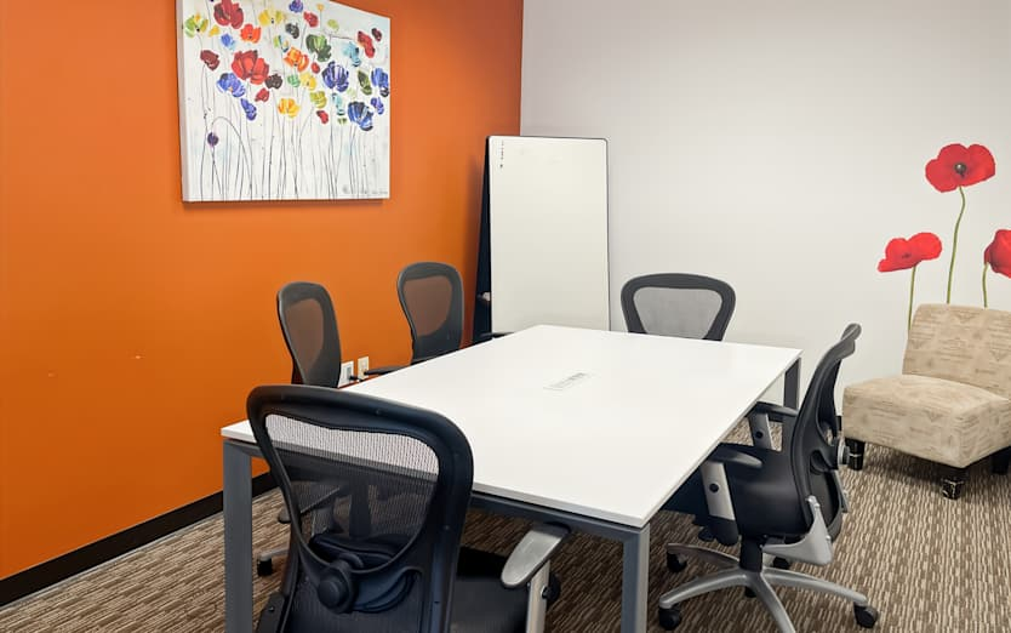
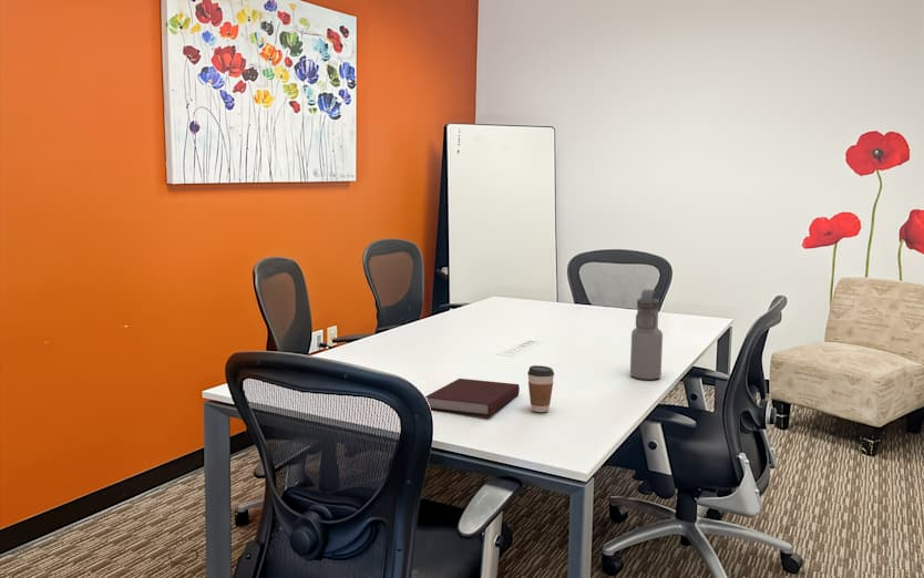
+ notebook [424,378,521,416]
+ water bottle [629,288,664,381]
+ coffee cup [526,364,555,413]
